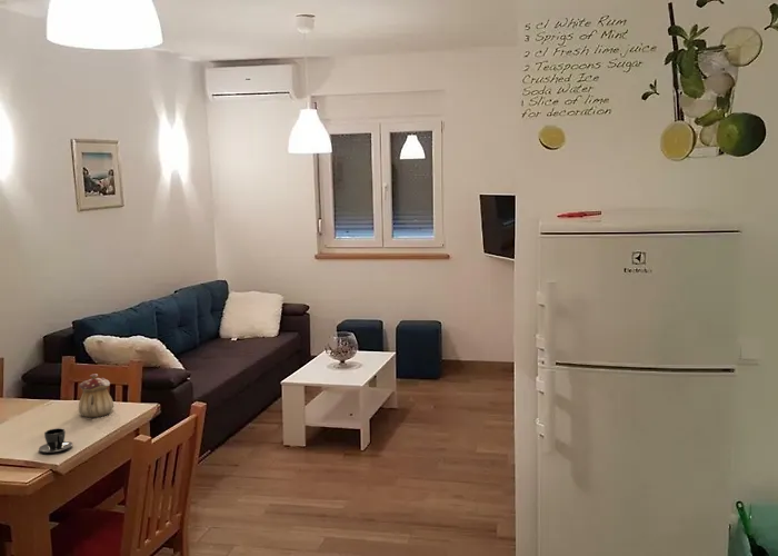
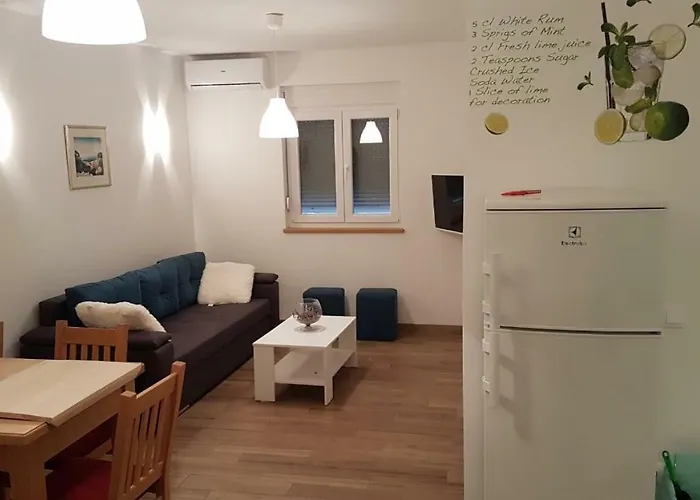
- teacup [38,427,73,454]
- teapot [78,373,114,418]
